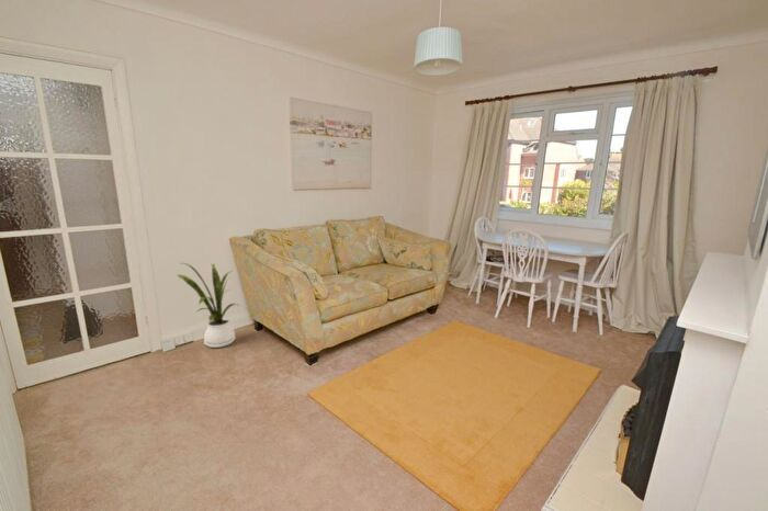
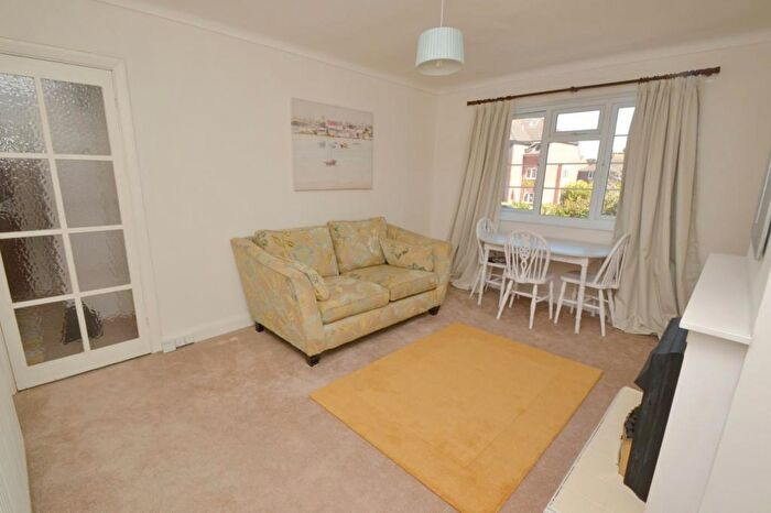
- house plant [177,262,240,349]
